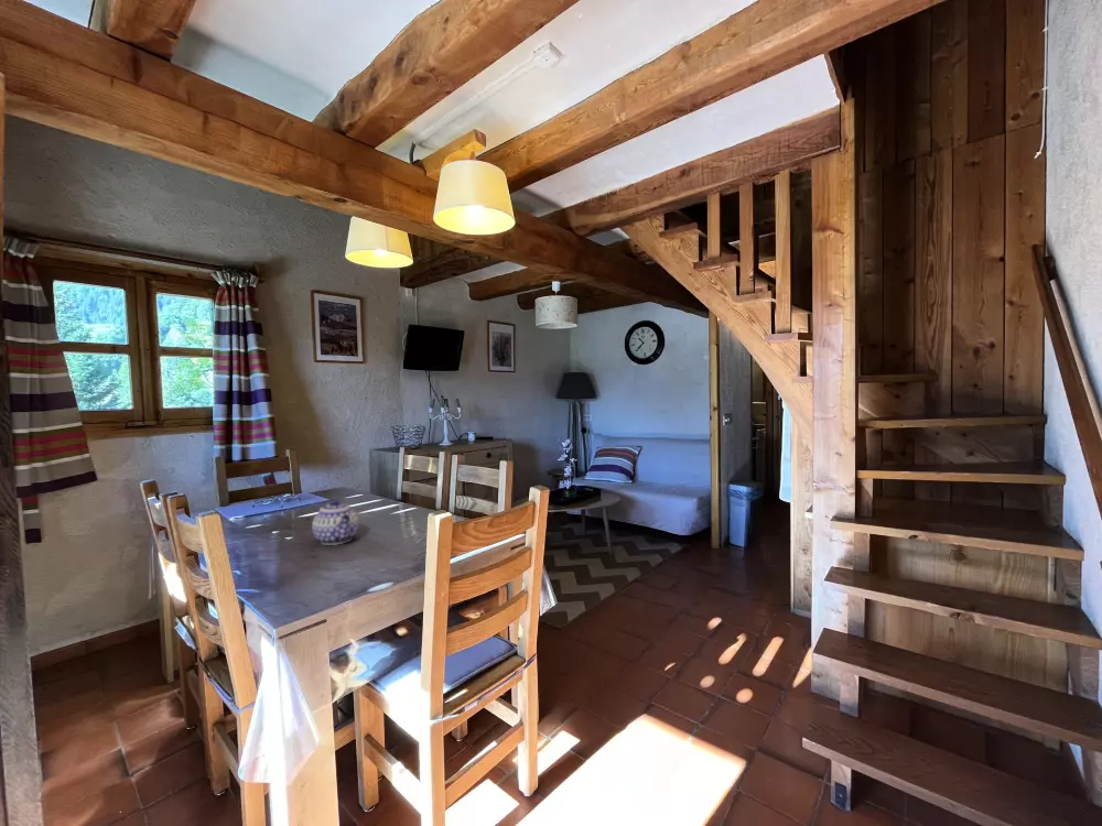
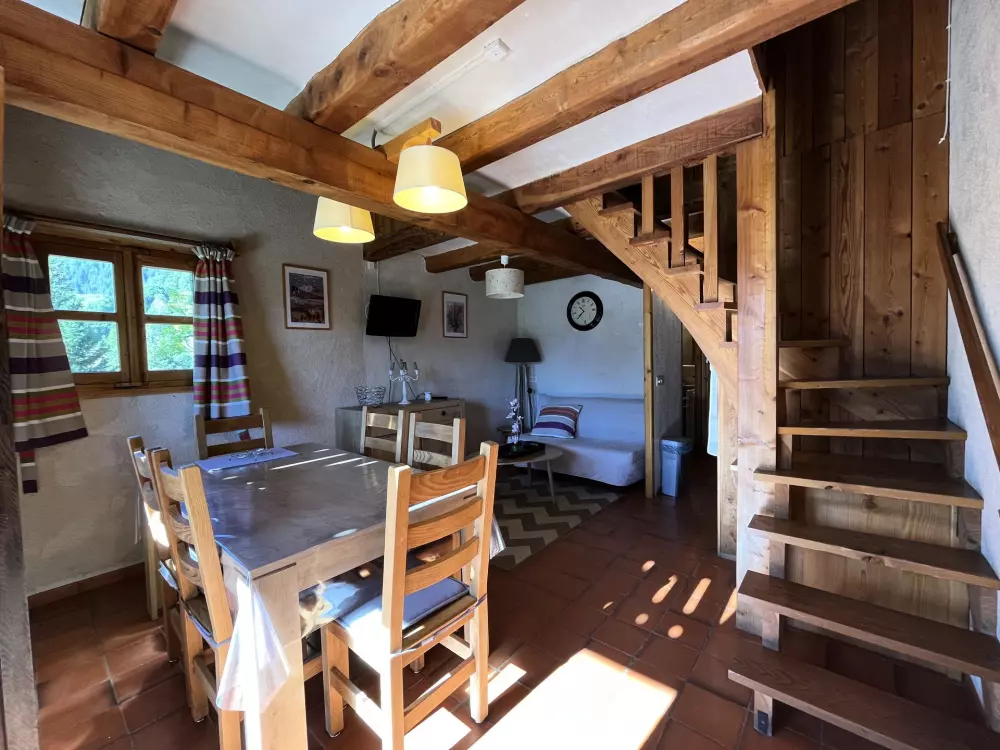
- teapot [311,499,360,546]
